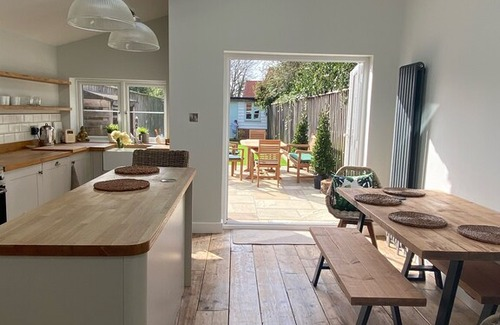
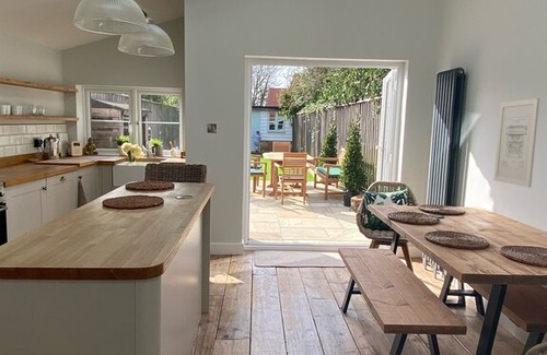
+ wall art [493,97,540,188]
